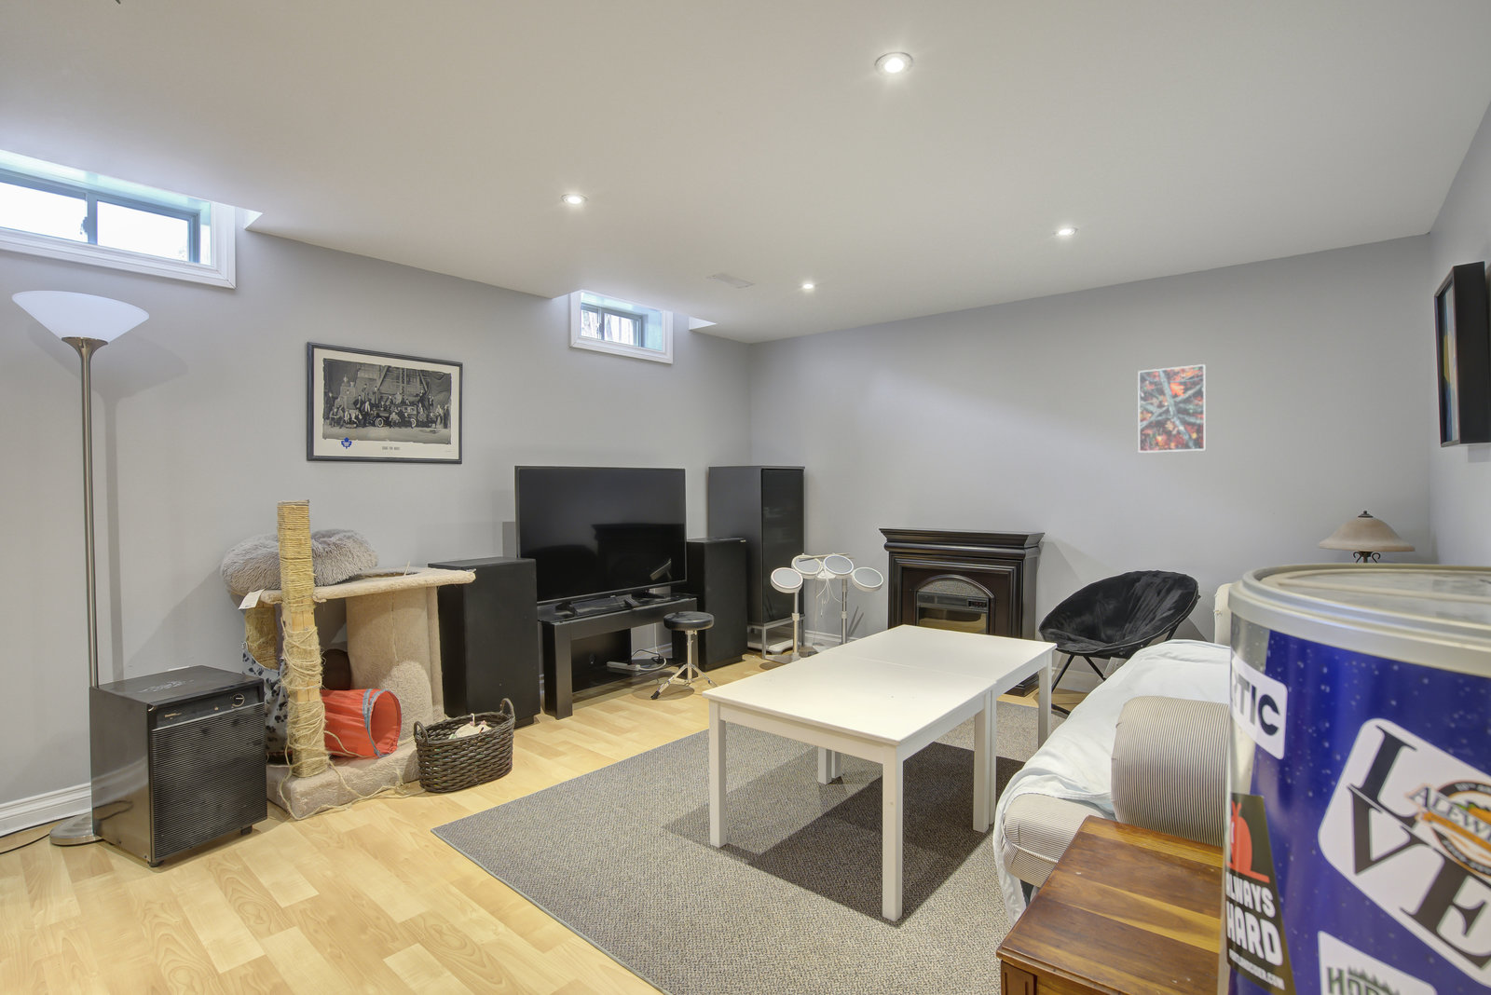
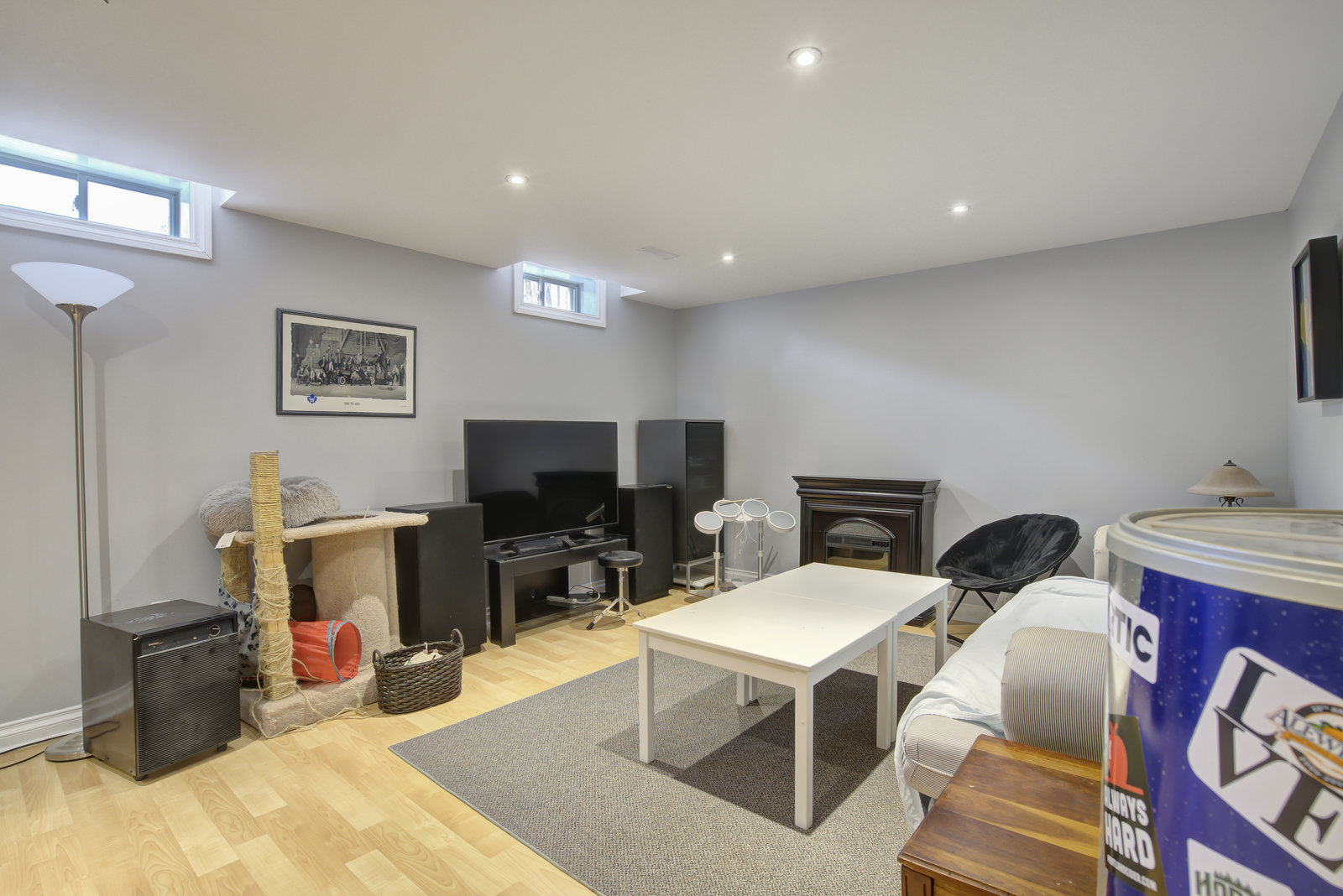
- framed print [1137,363,1207,454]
